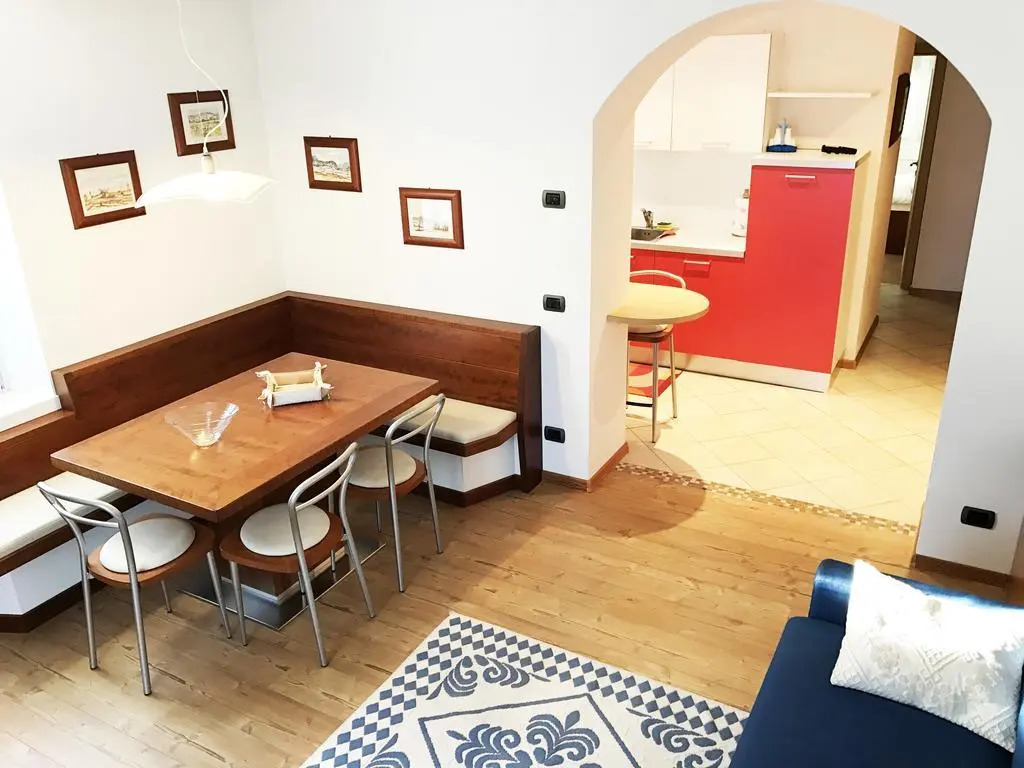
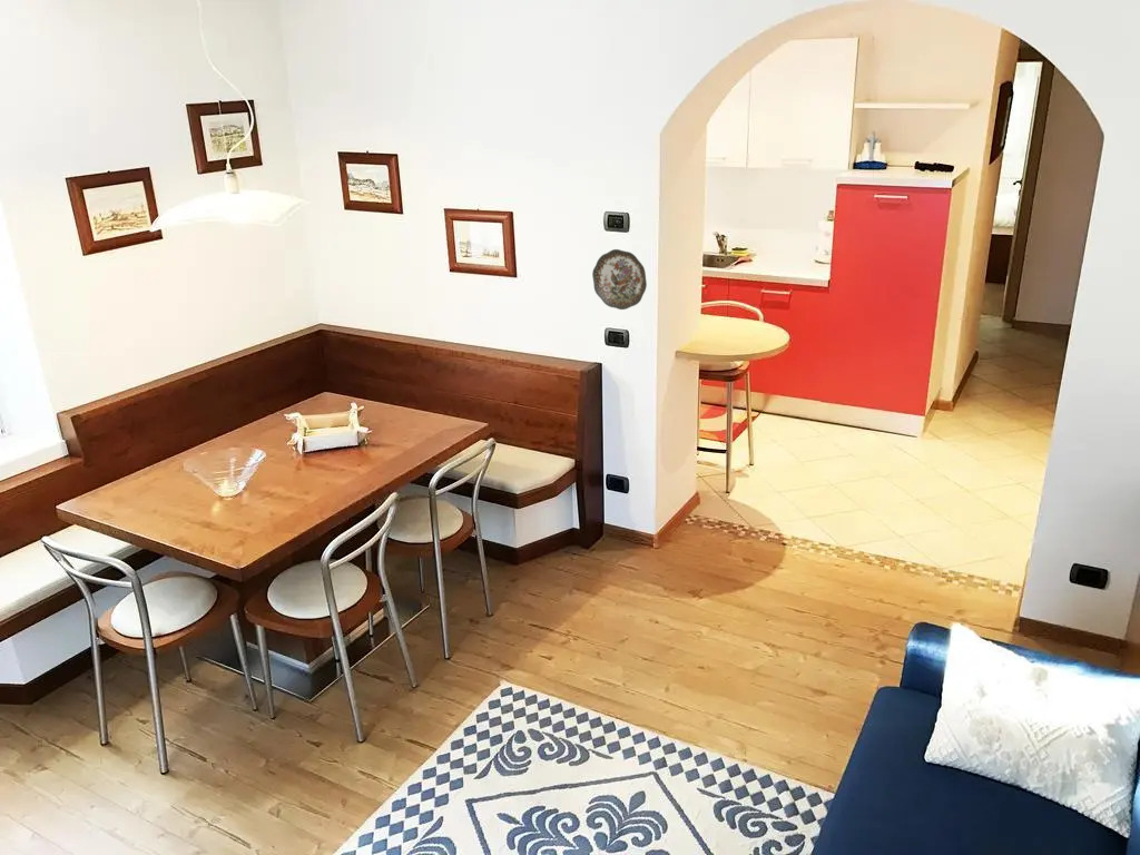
+ decorative plate [591,248,648,311]
